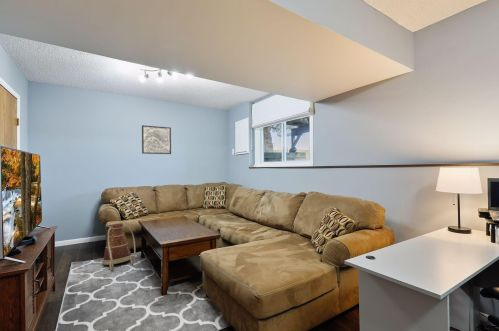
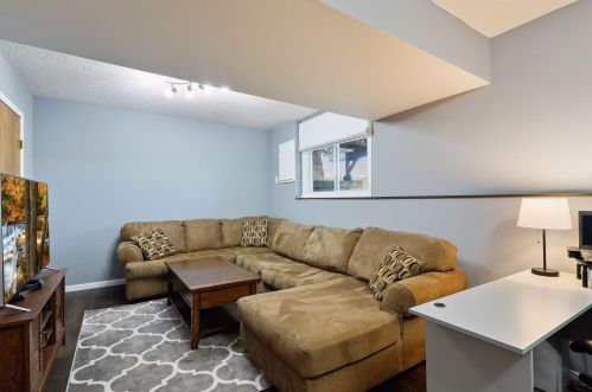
- basket [102,222,136,271]
- wall art [141,124,172,155]
